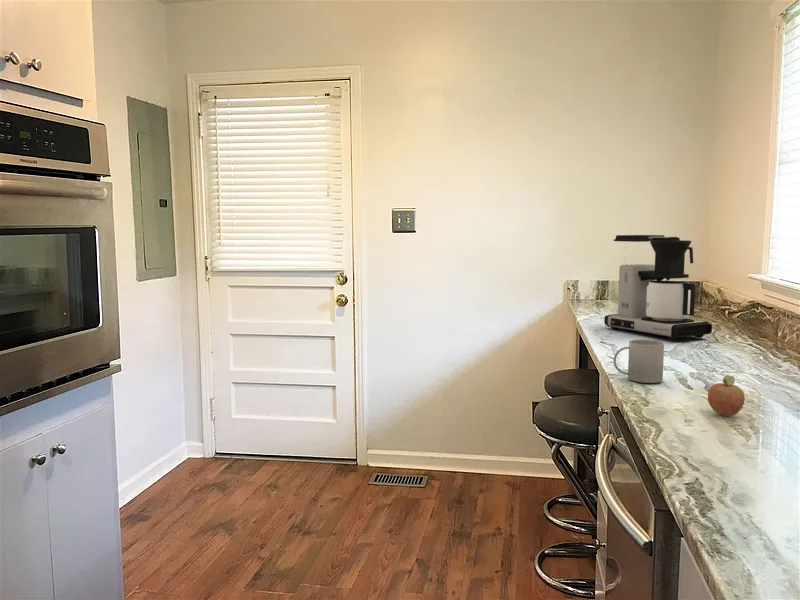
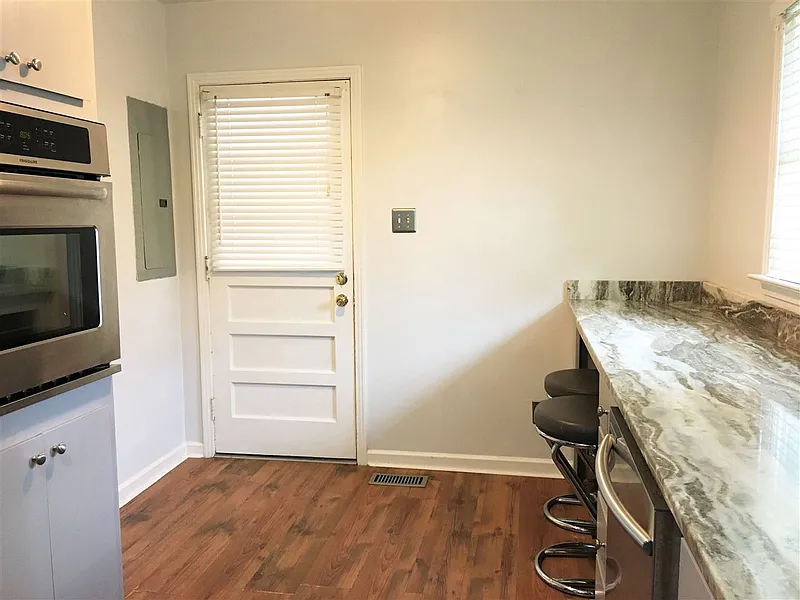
- mug [613,339,665,384]
- fruit [707,374,746,417]
- coffee maker [603,234,713,341]
